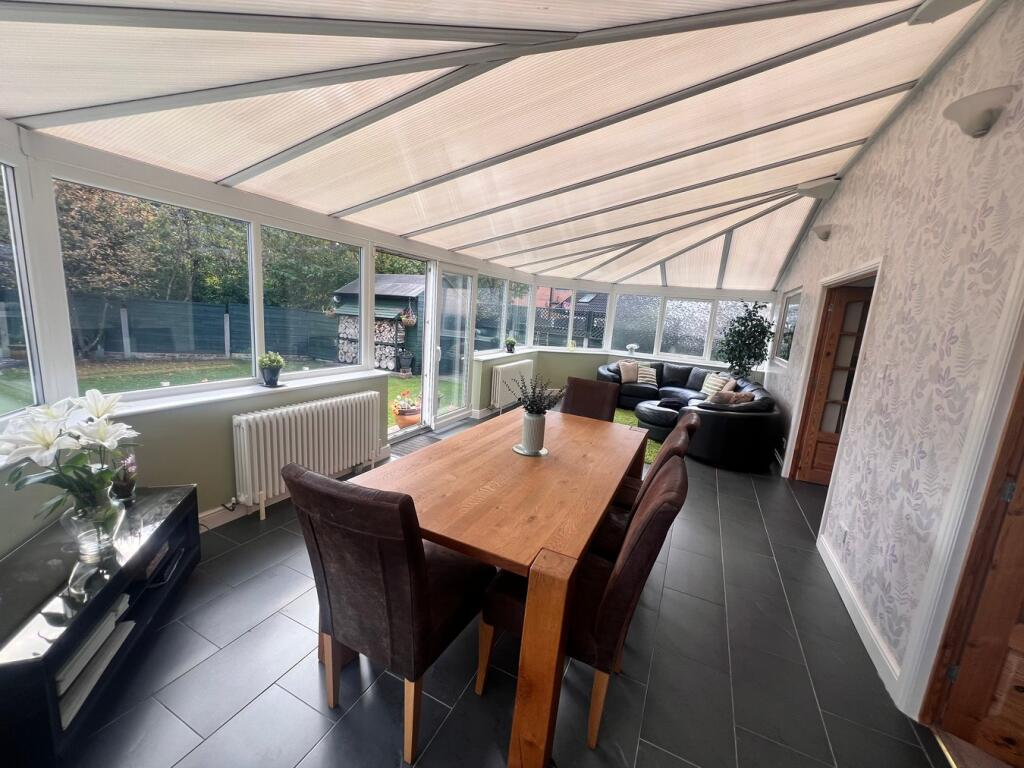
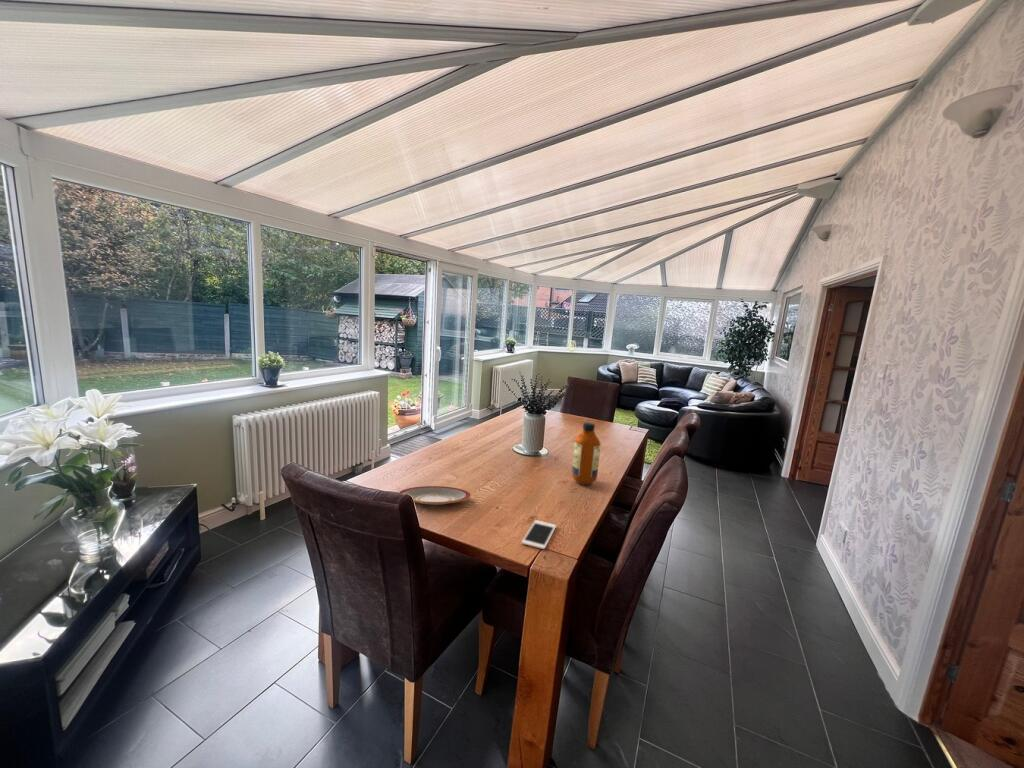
+ bottle [571,421,602,486]
+ plate [399,485,471,506]
+ cell phone [521,519,557,550]
